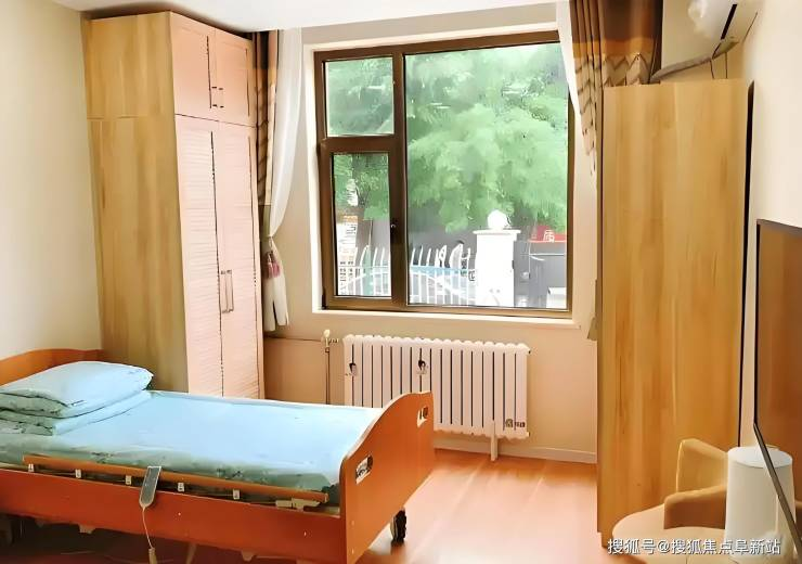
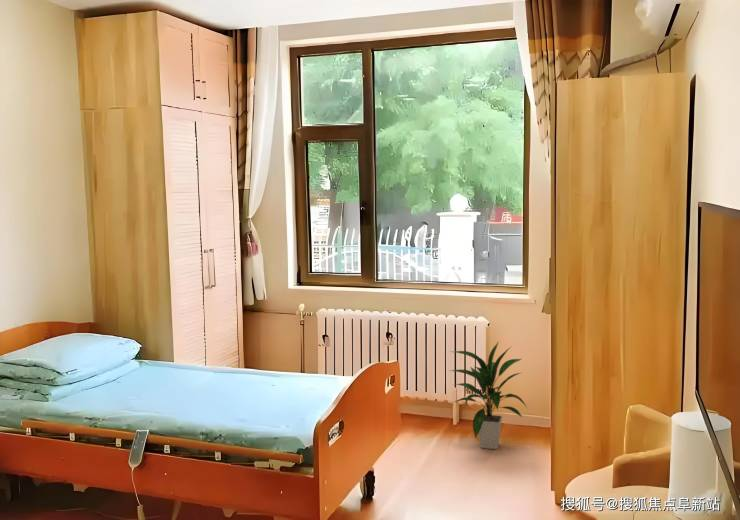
+ indoor plant [447,340,528,450]
